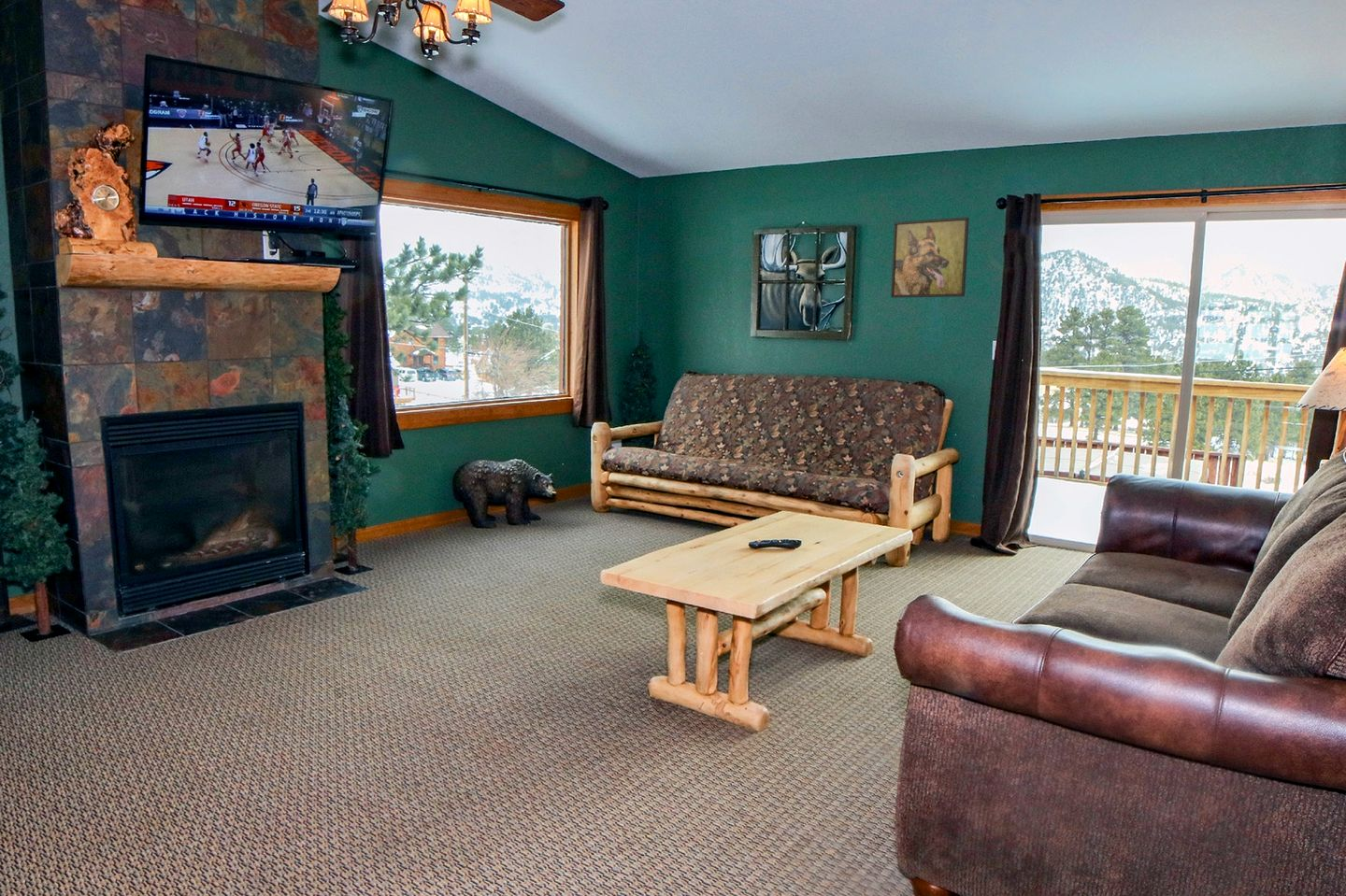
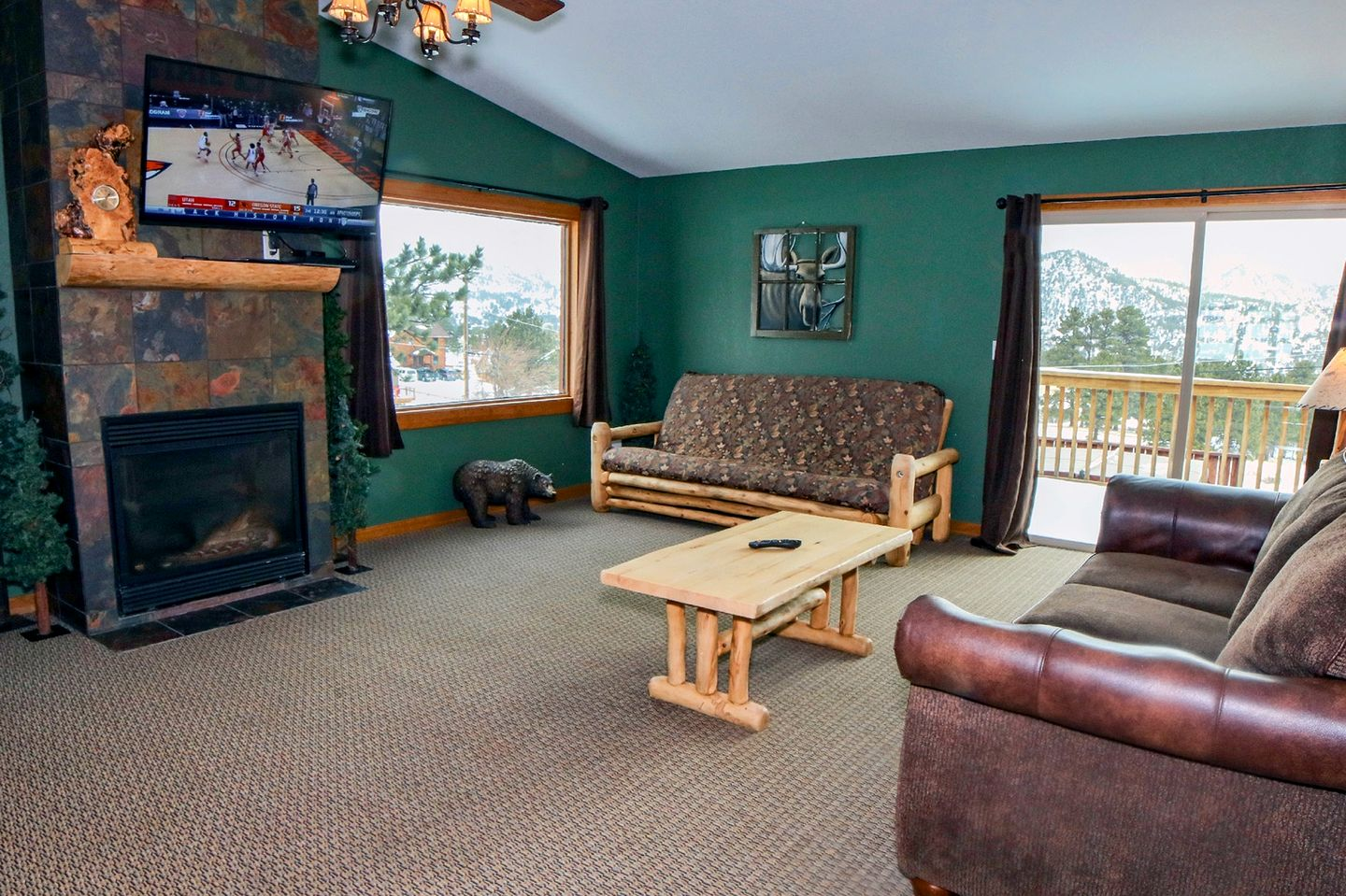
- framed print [890,217,970,299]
